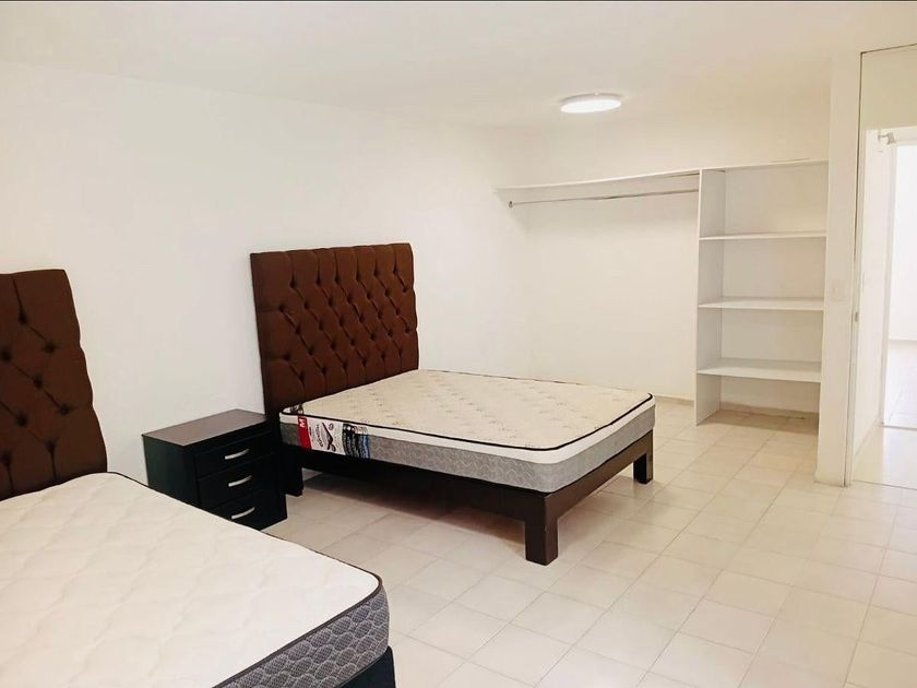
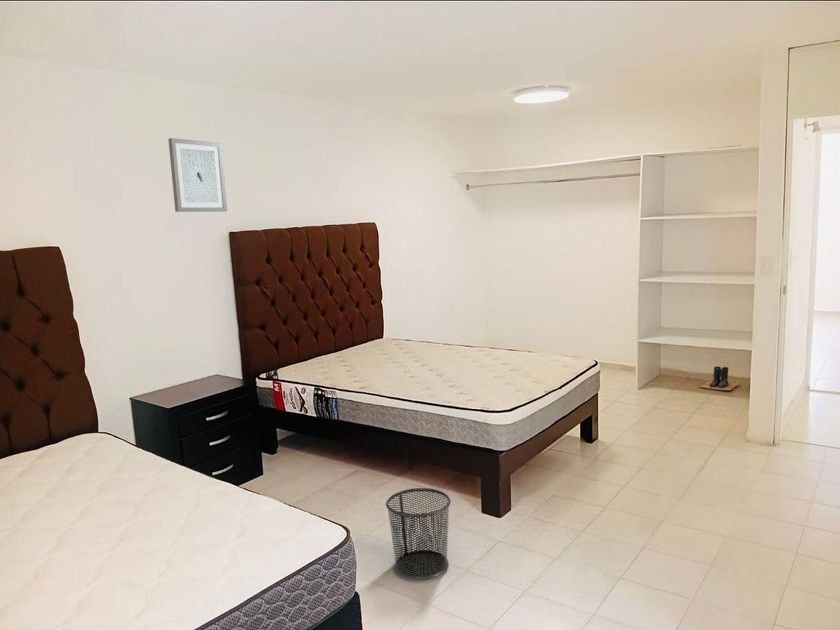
+ waste bin [385,487,452,581]
+ wall art [167,137,228,213]
+ boots [699,366,740,392]
